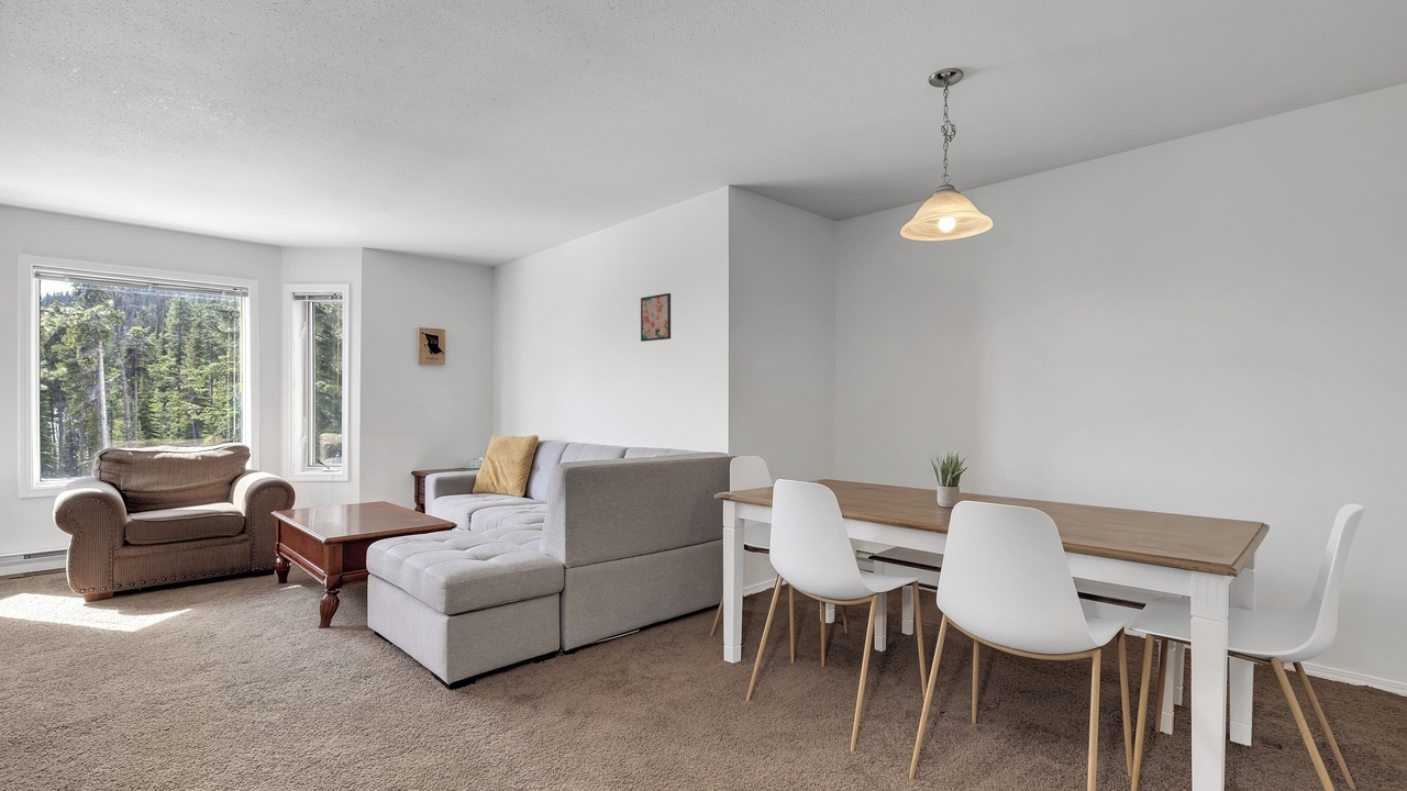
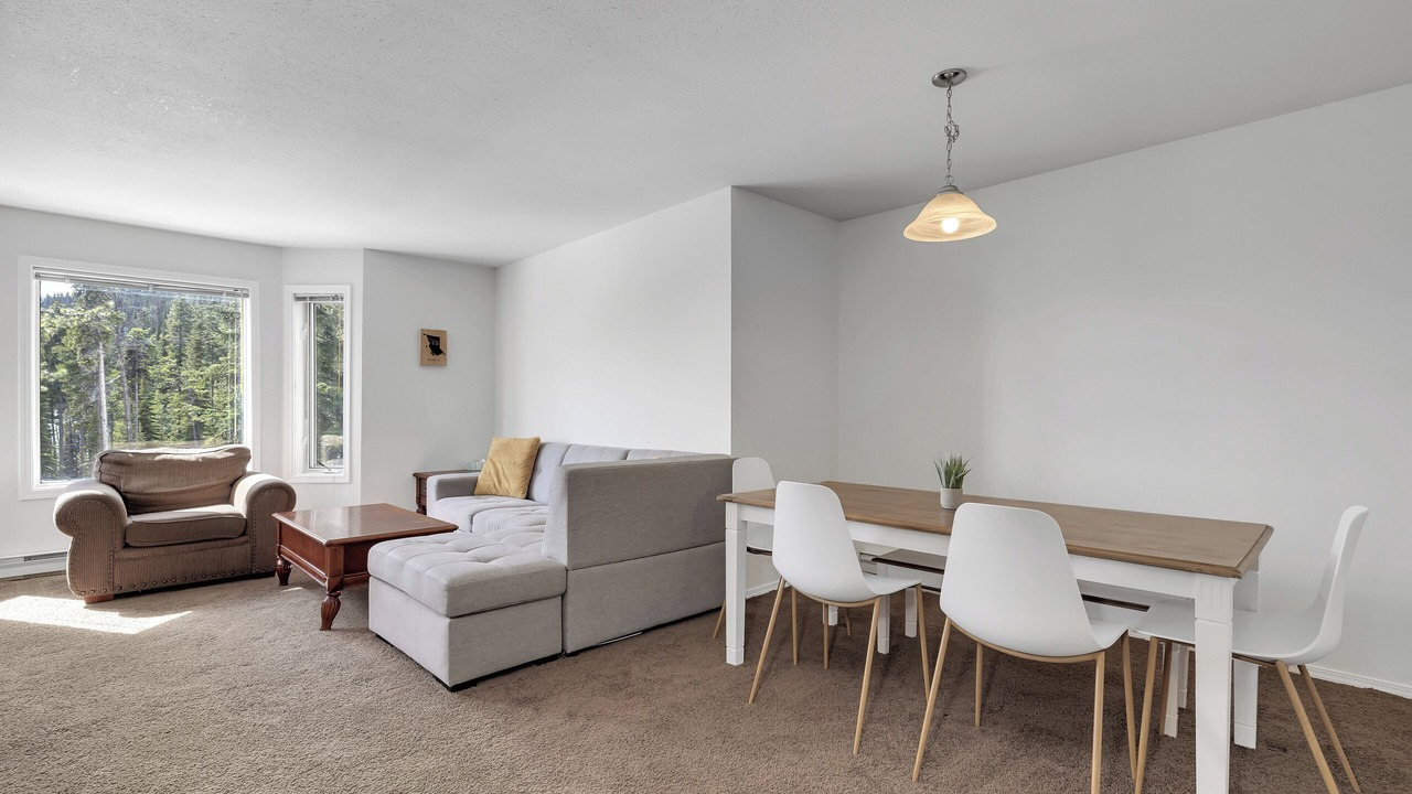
- wall art [640,292,672,343]
